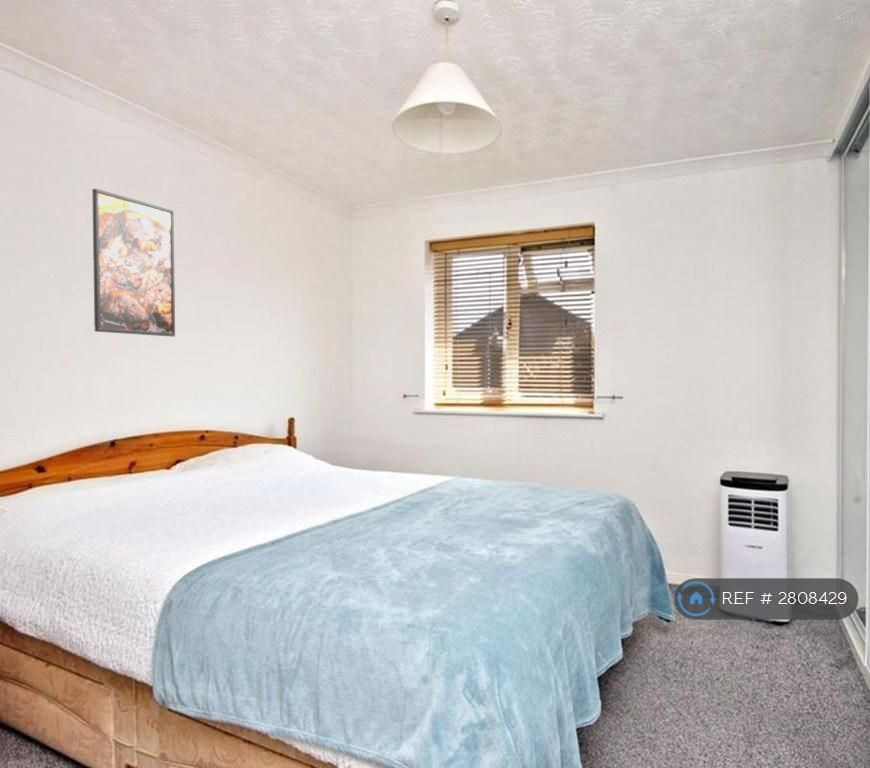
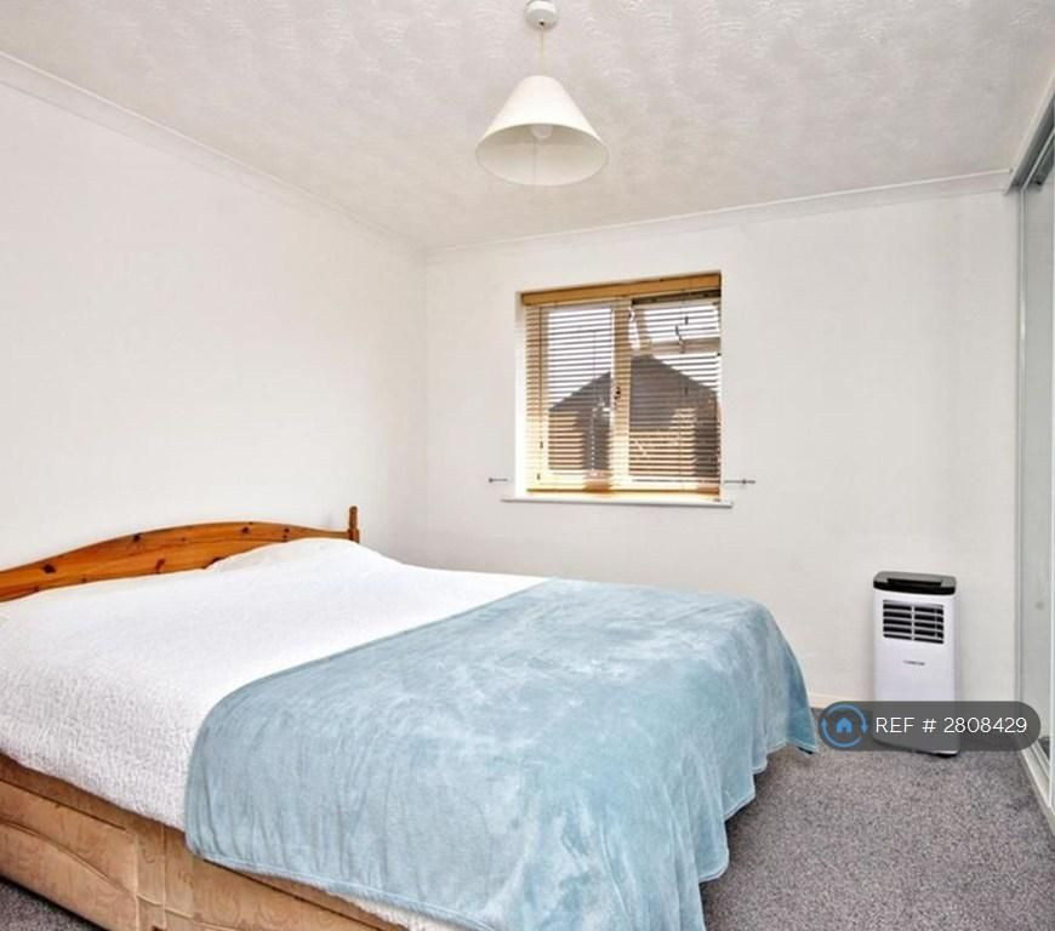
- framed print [91,188,176,338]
